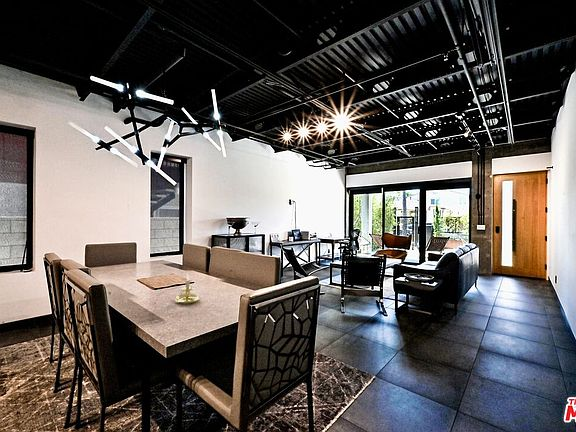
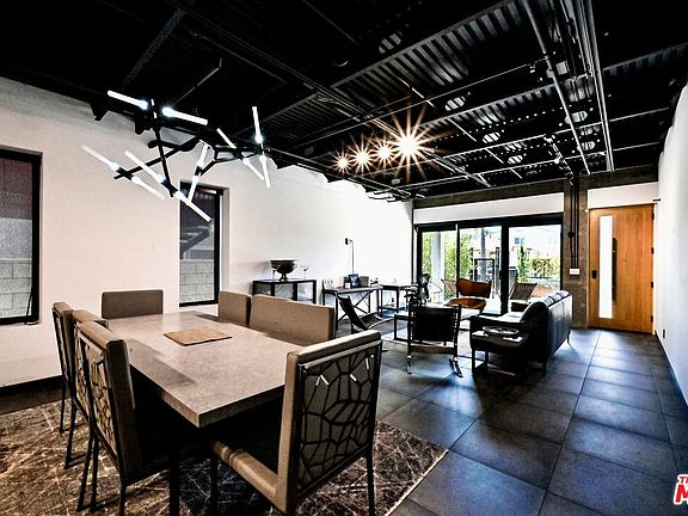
- candle holder [174,272,201,305]
